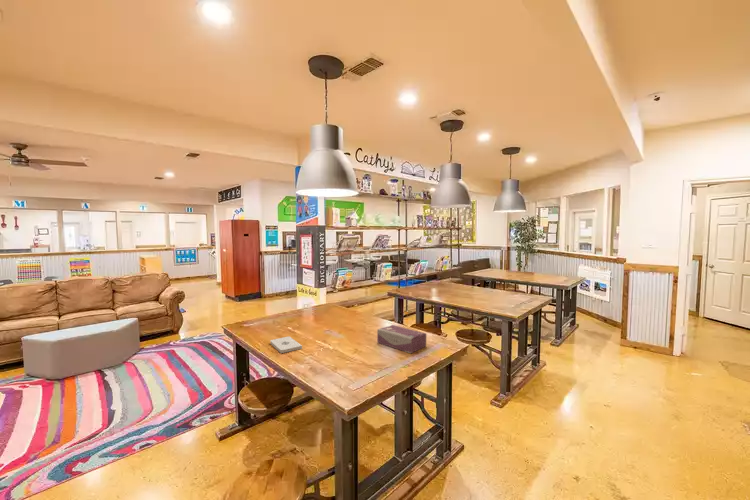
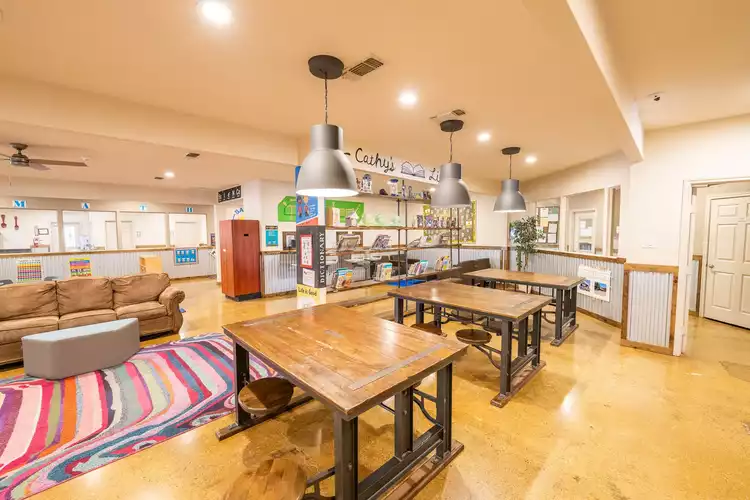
- tissue box [376,324,427,354]
- notepad [269,335,303,354]
